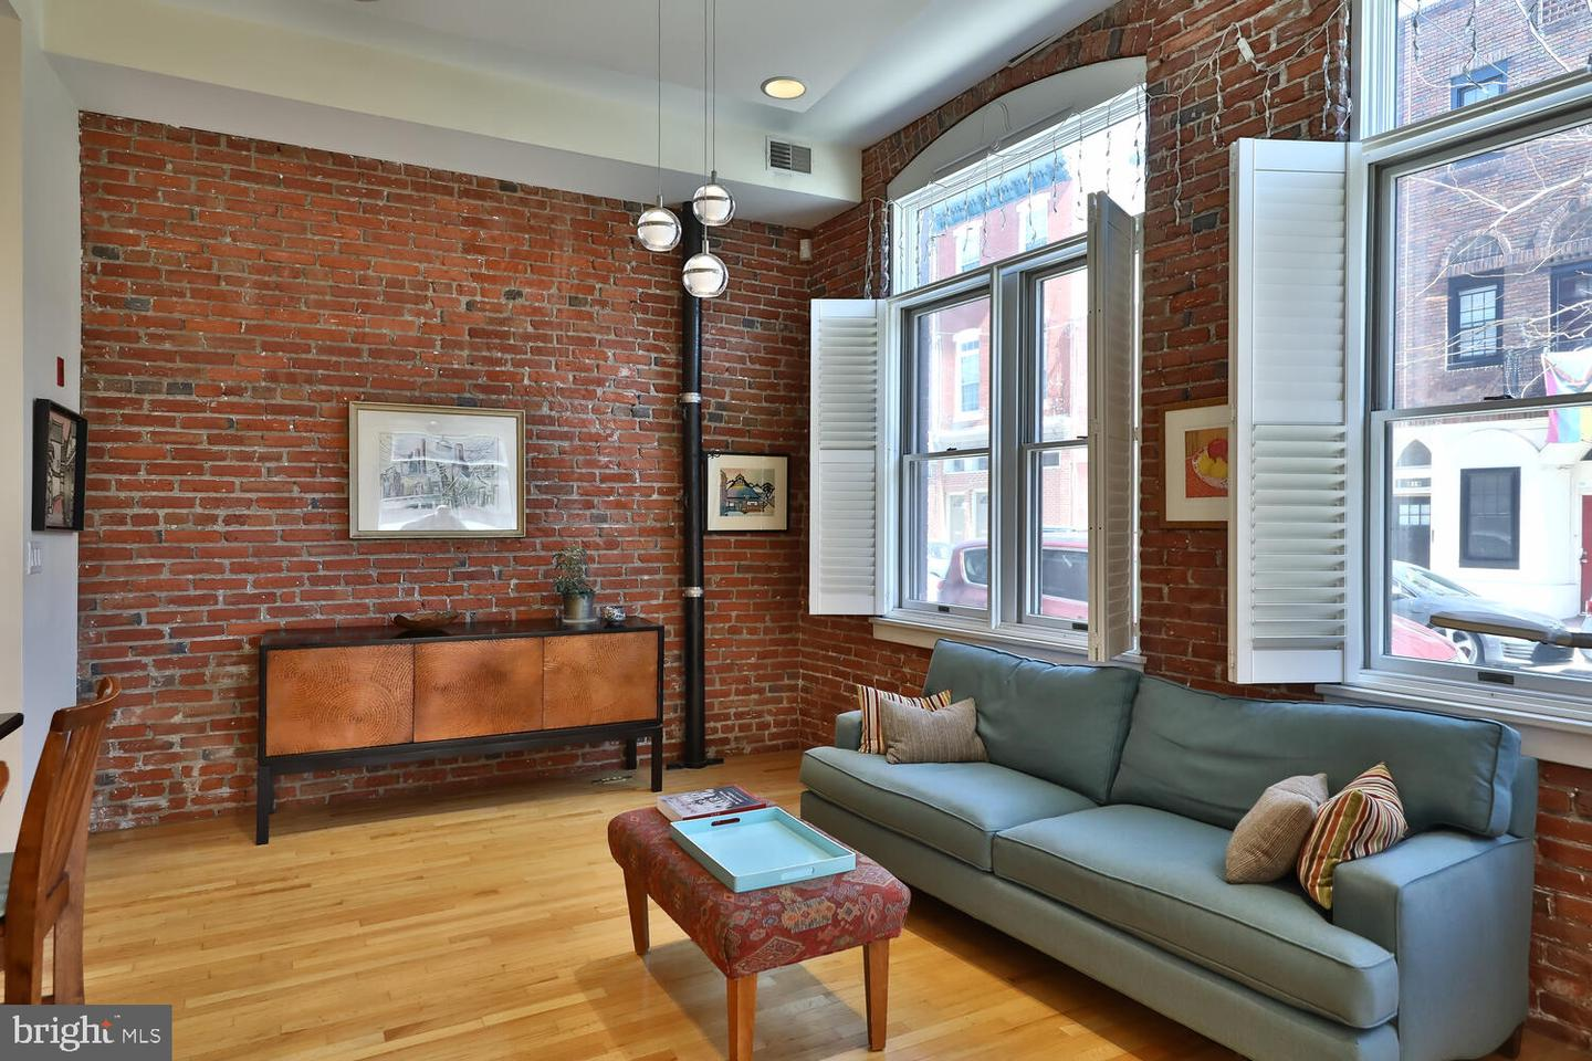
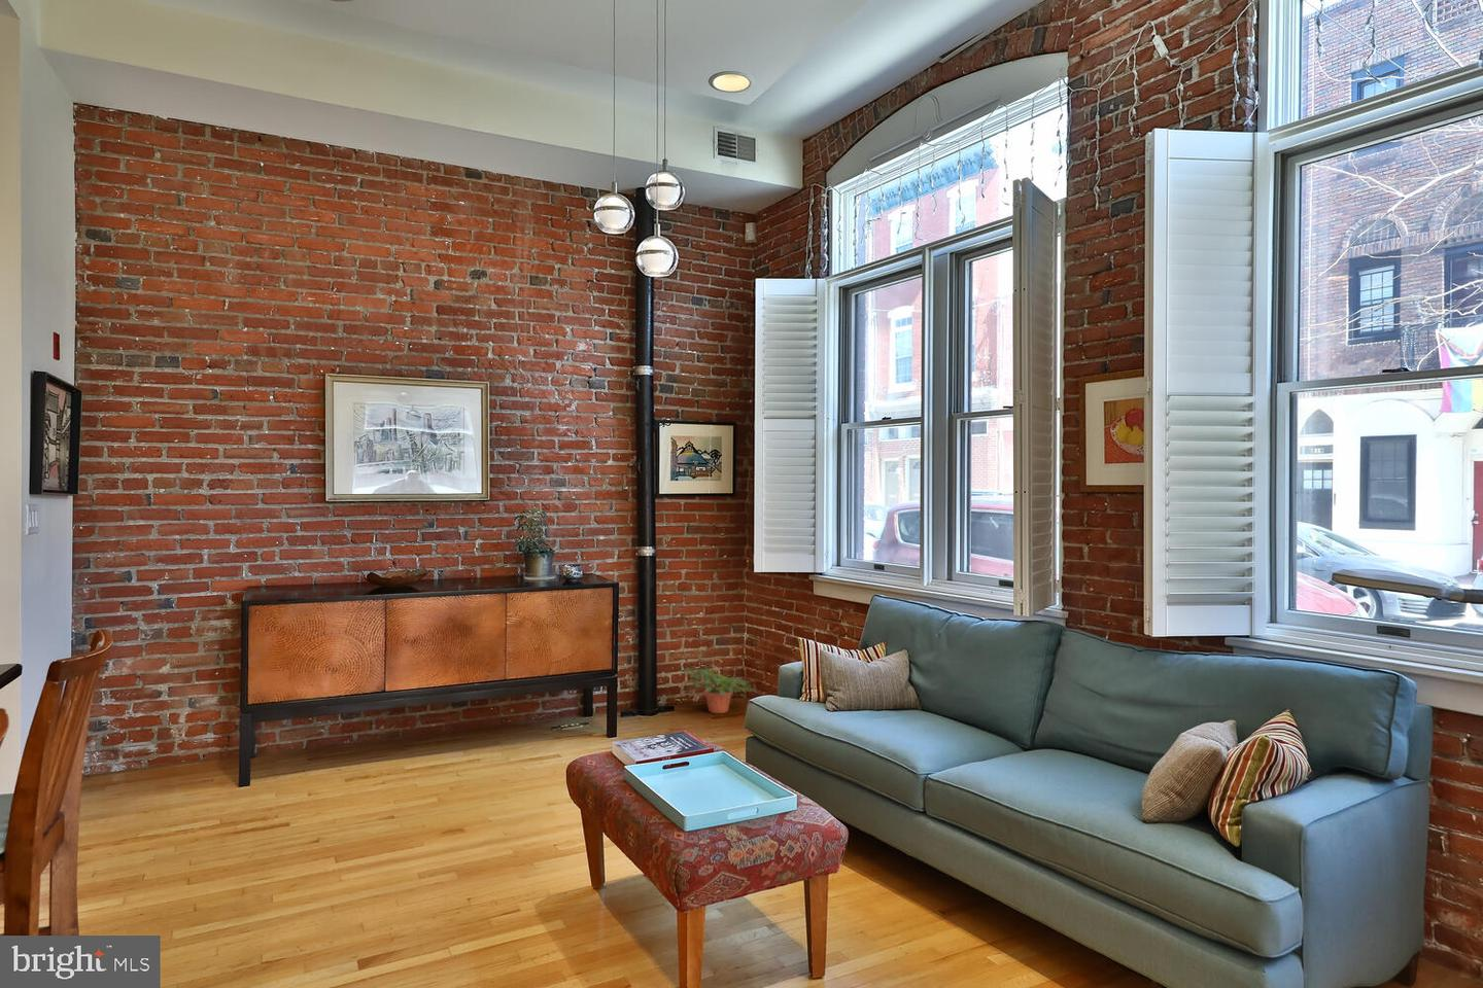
+ potted plant [682,664,756,715]
